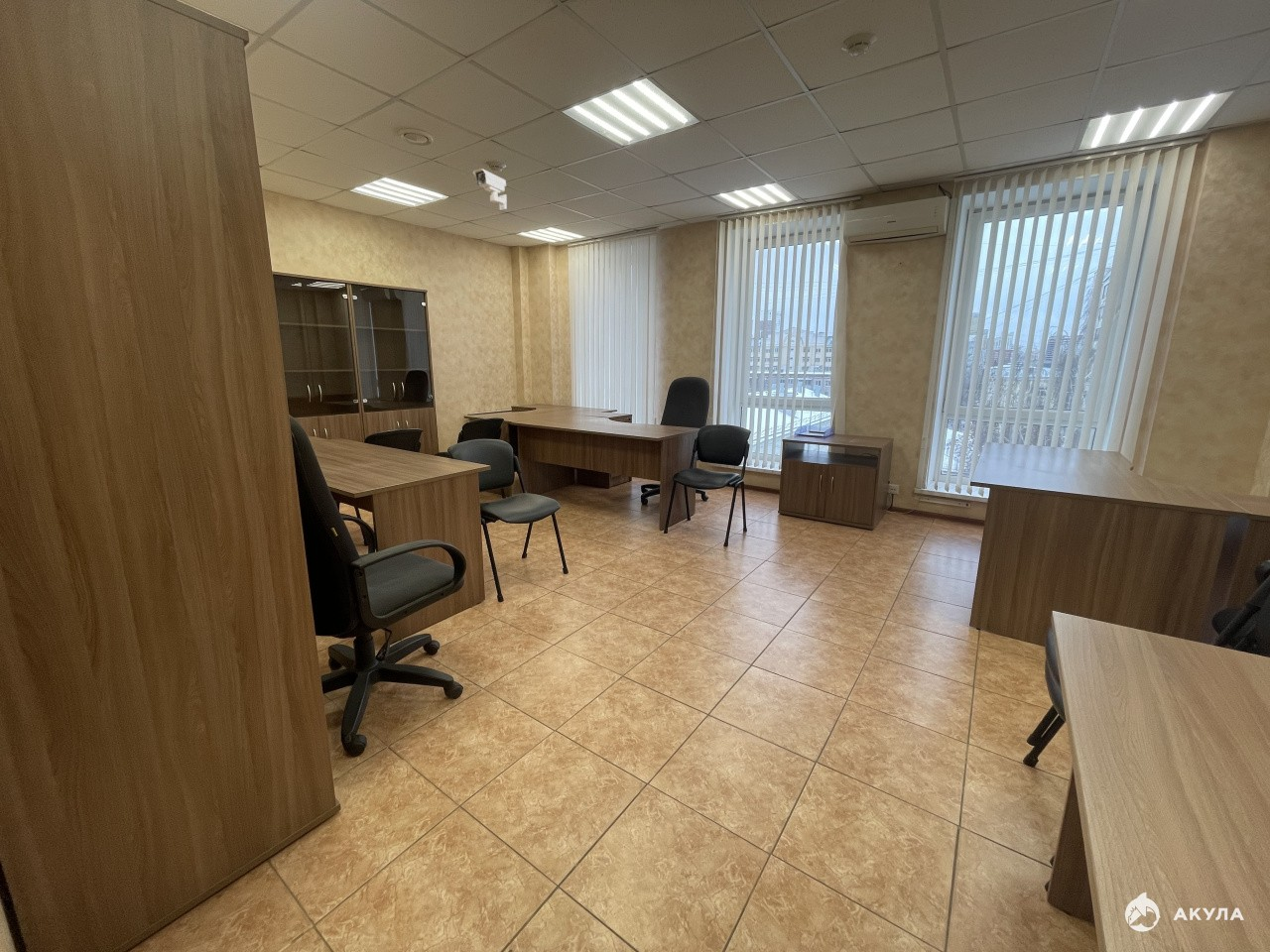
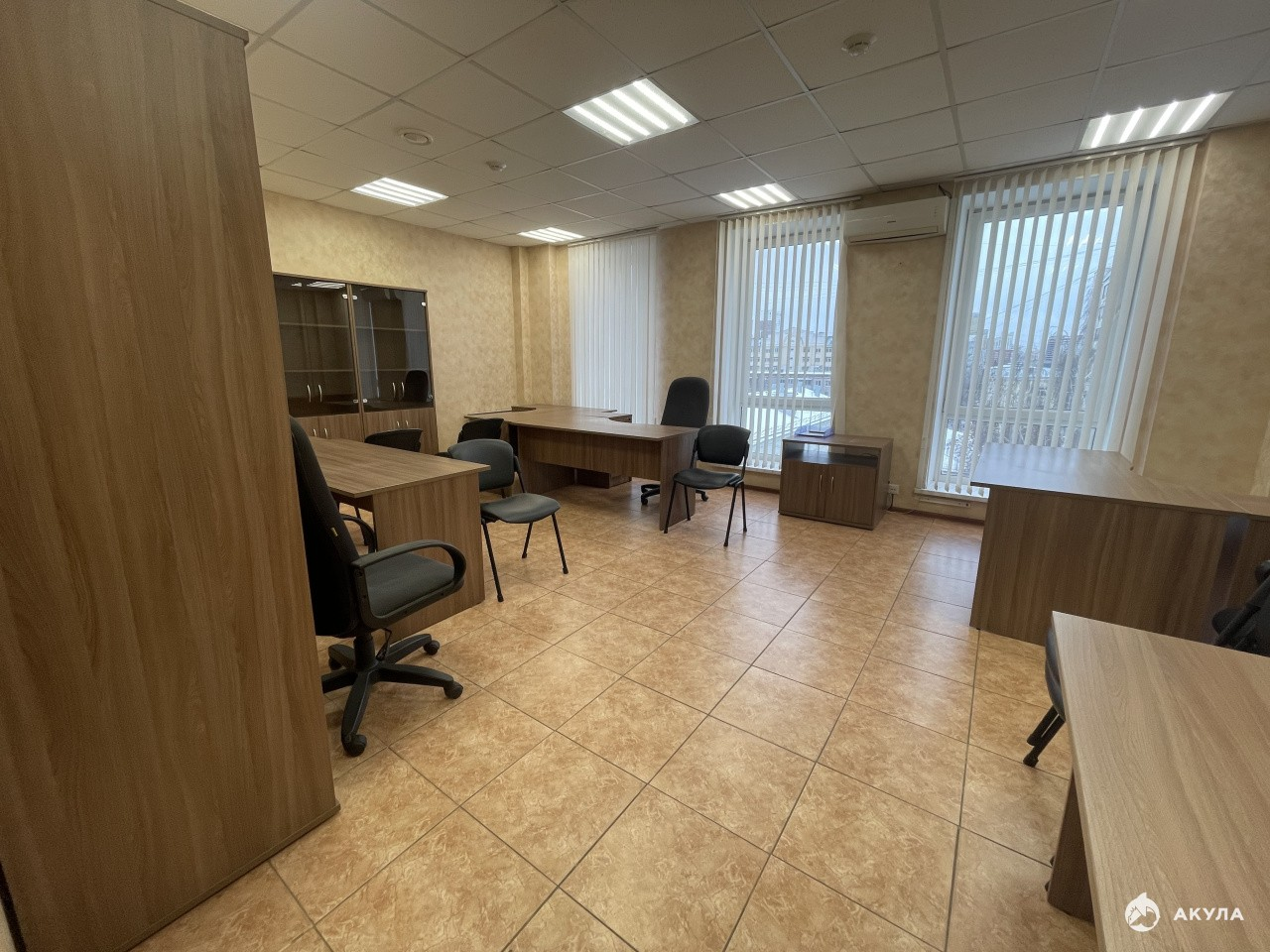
- security camera [472,168,508,211]
